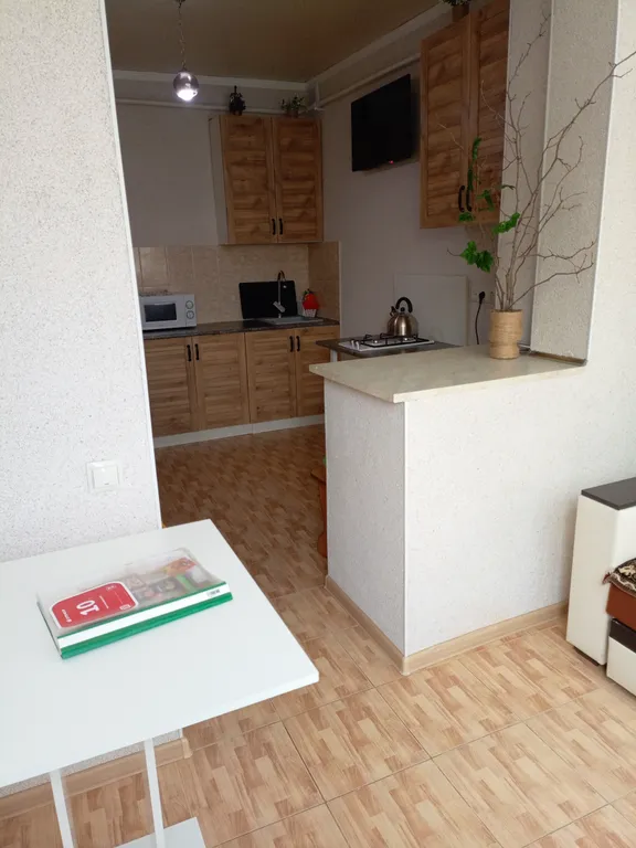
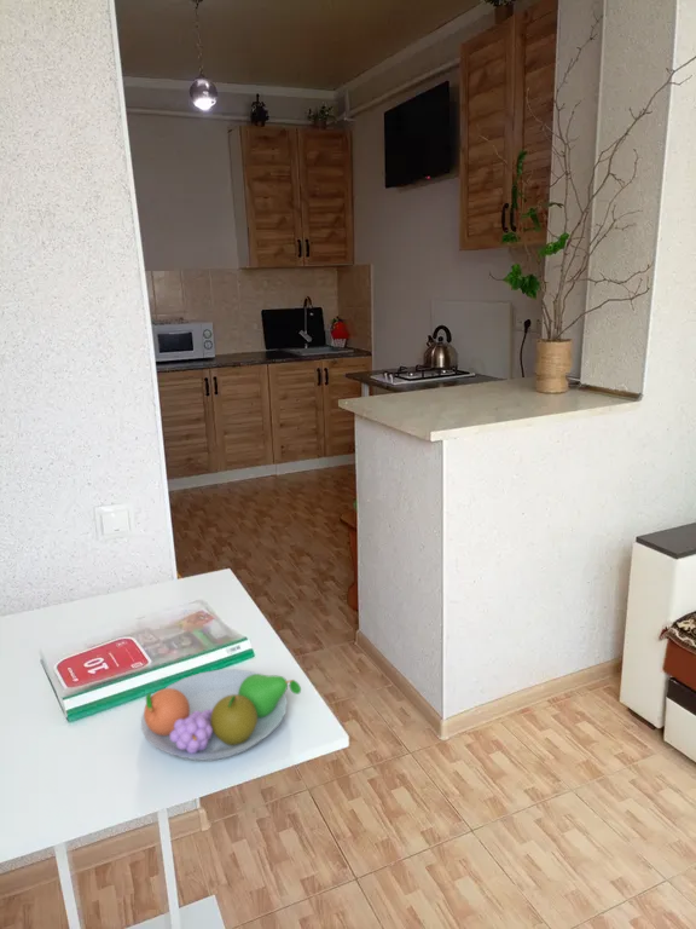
+ fruit bowl [140,668,302,762]
